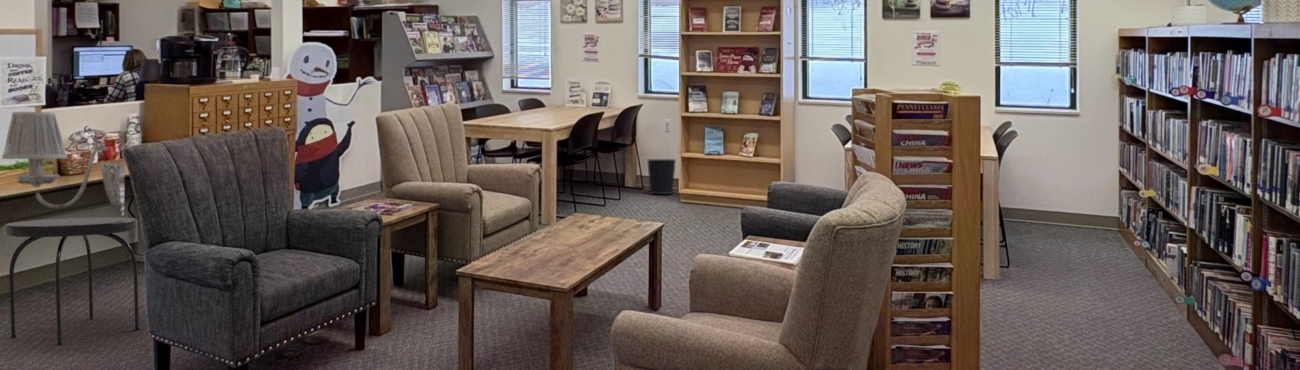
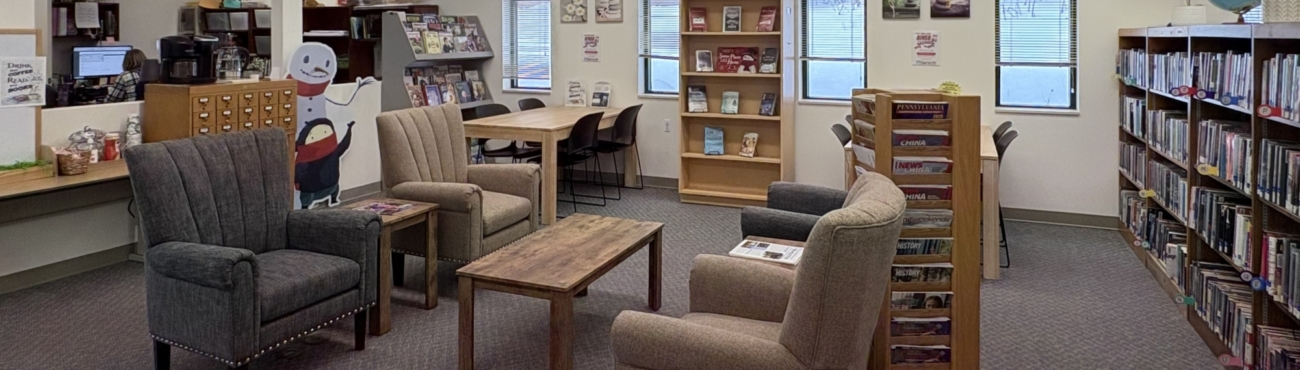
- wall sconce [1,111,125,217]
- wastebasket [646,158,677,195]
- side table [3,216,141,347]
